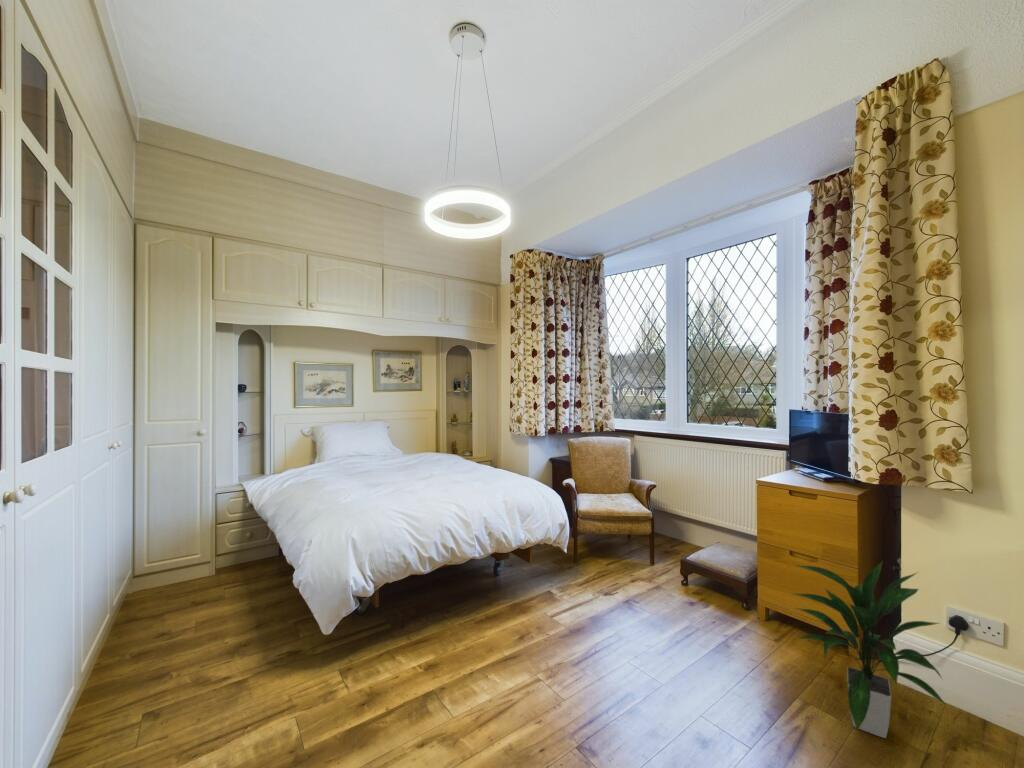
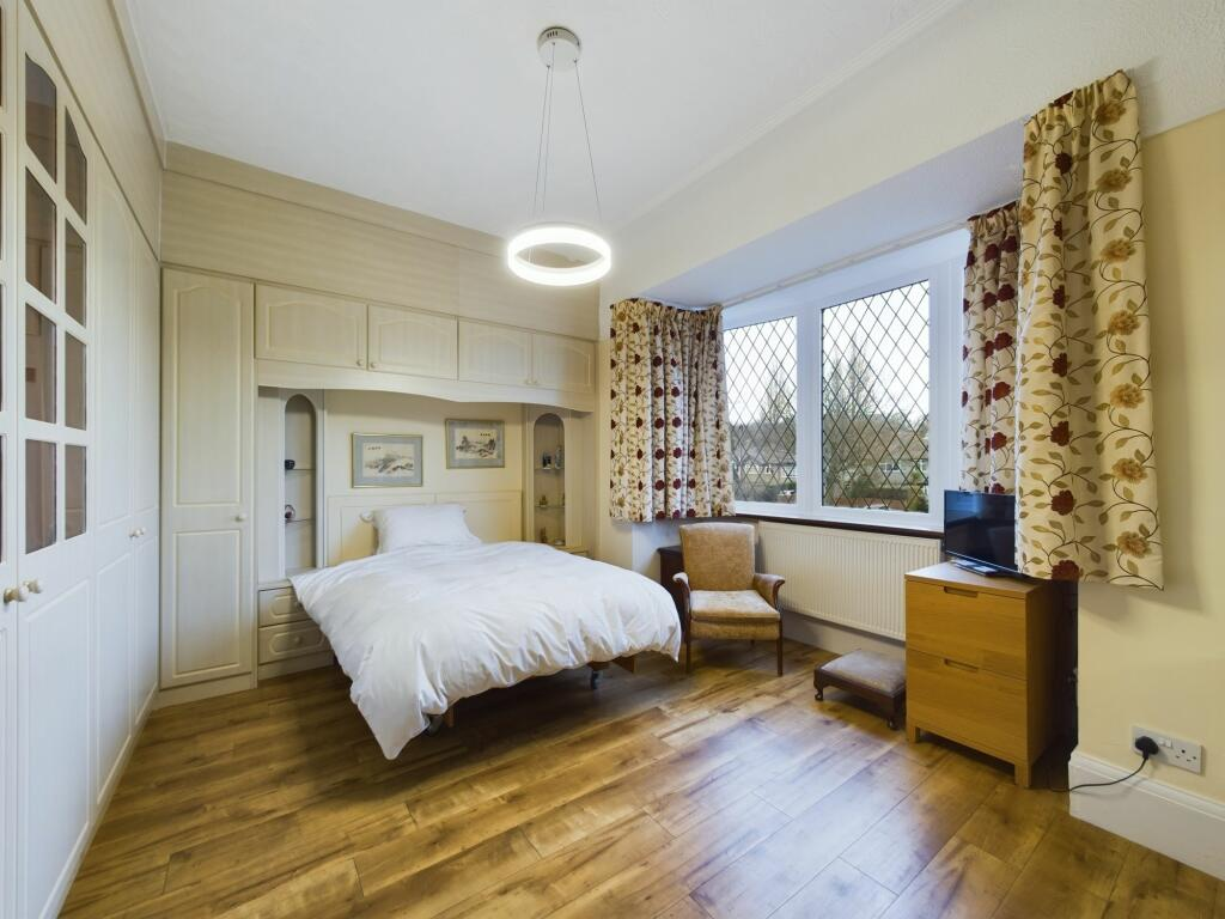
- indoor plant [790,560,947,739]
